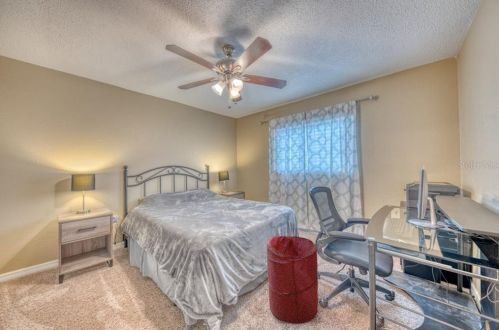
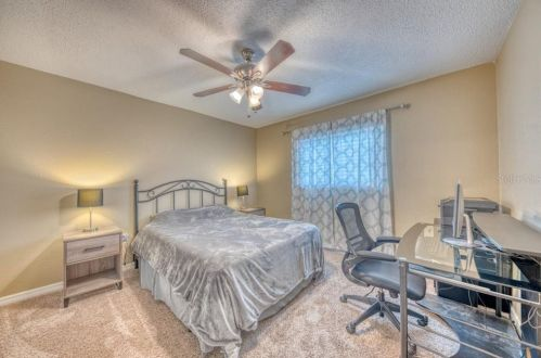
- laundry hamper [266,235,319,325]
